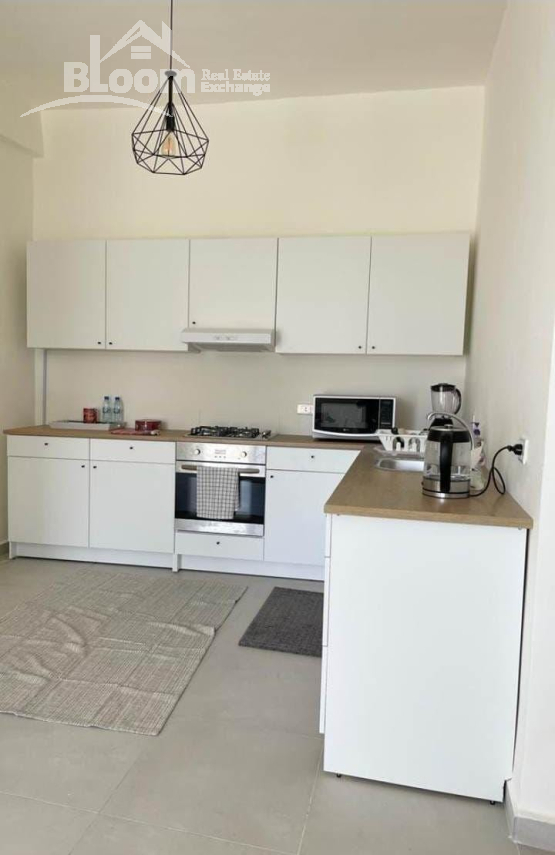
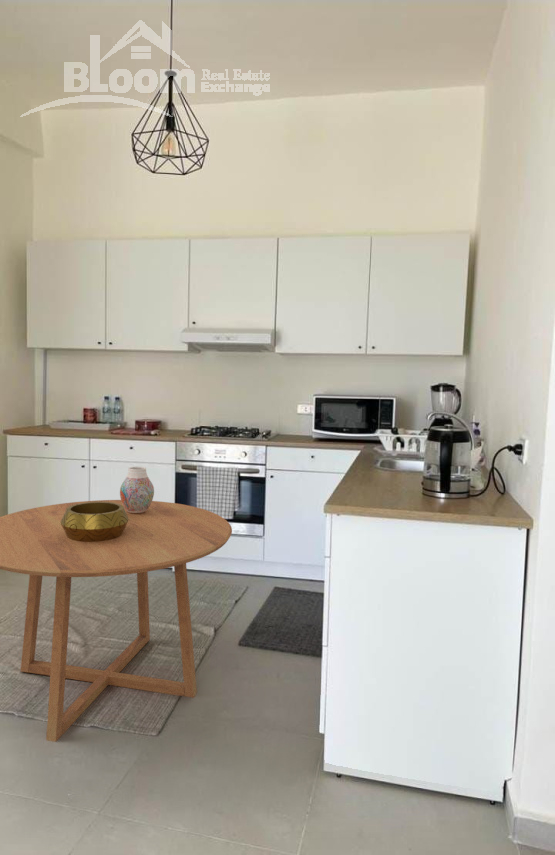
+ vase [119,466,155,513]
+ decorative bowl [60,502,129,542]
+ dining table [0,499,233,743]
